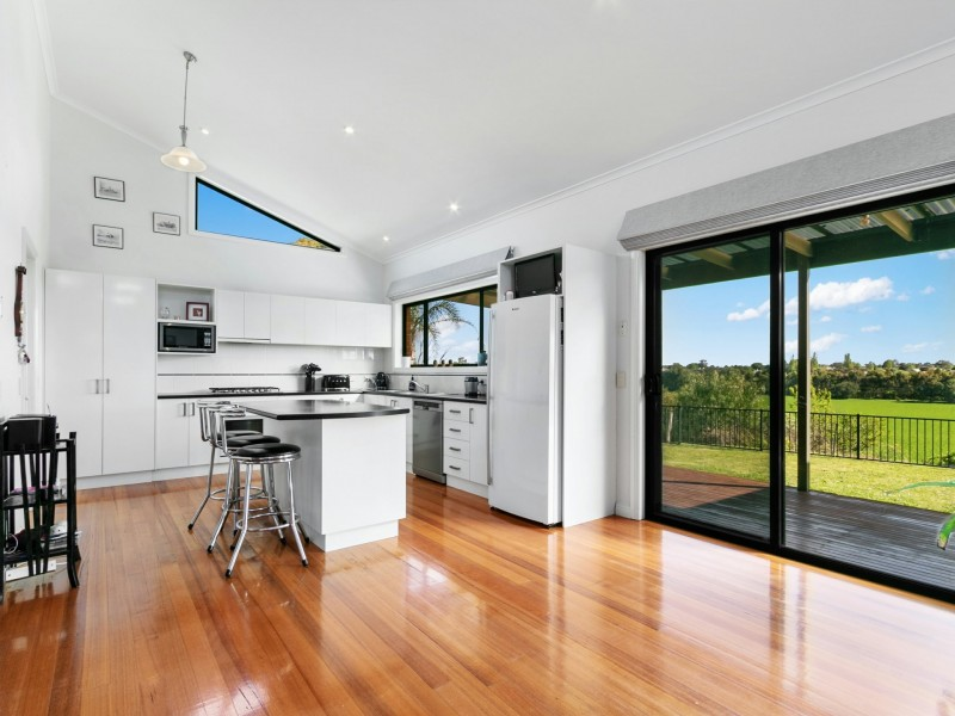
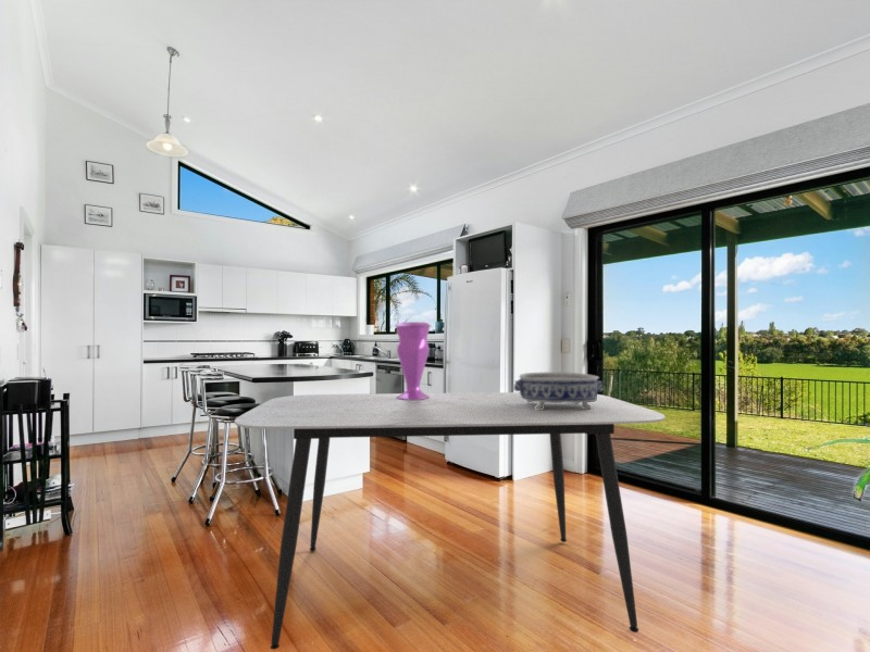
+ vase [395,321,432,400]
+ dining table [234,391,667,651]
+ decorative bowl [512,372,605,410]
